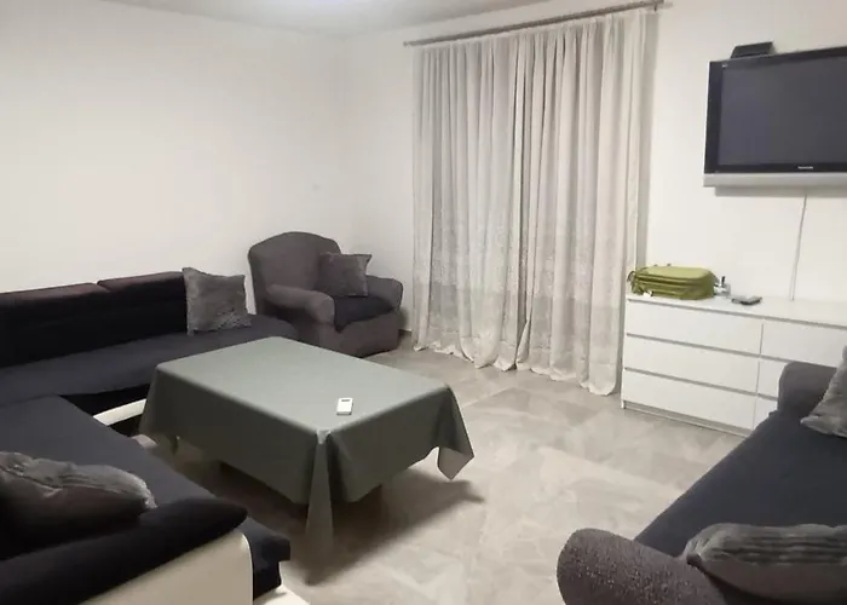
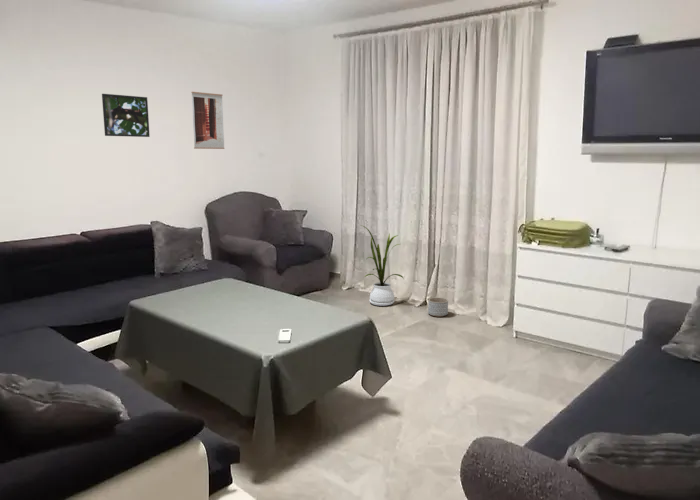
+ planter [427,297,449,318]
+ wall art [190,91,225,150]
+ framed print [101,93,151,138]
+ house plant [360,224,405,307]
